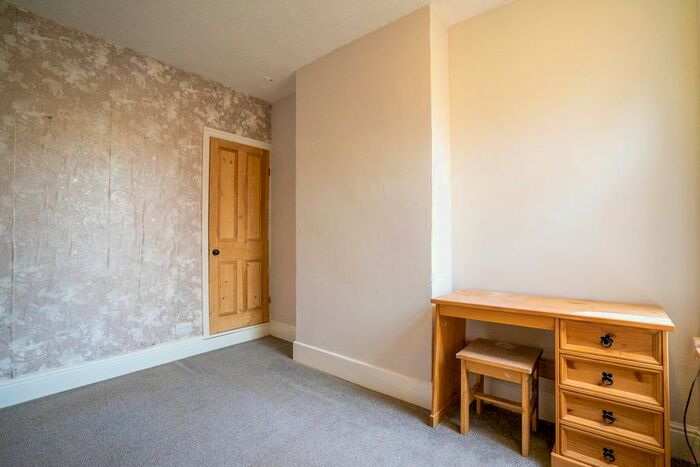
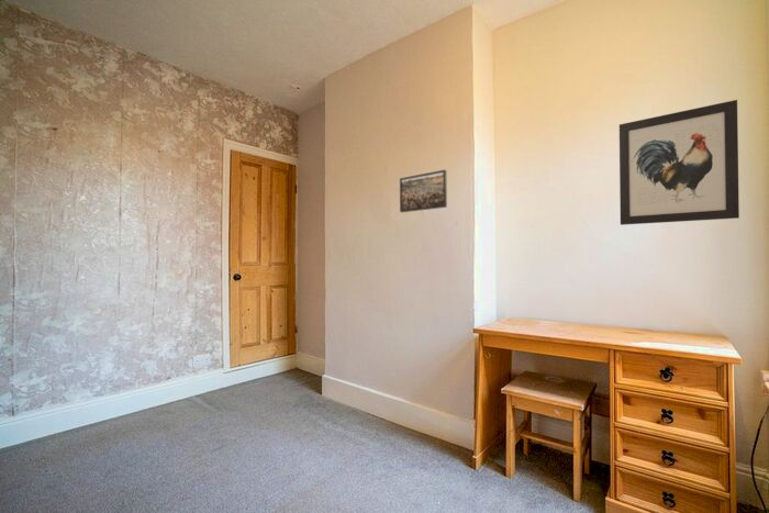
+ wall art [618,99,740,226]
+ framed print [399,169,448,213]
